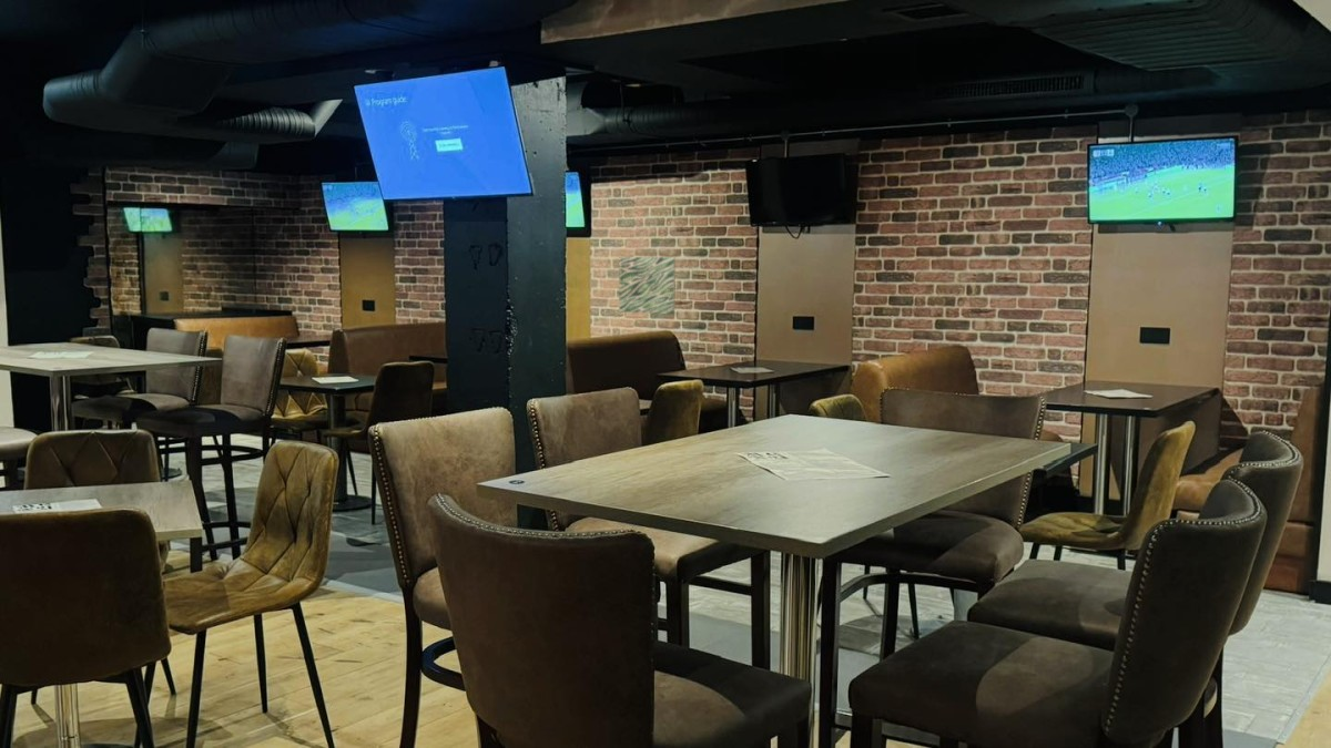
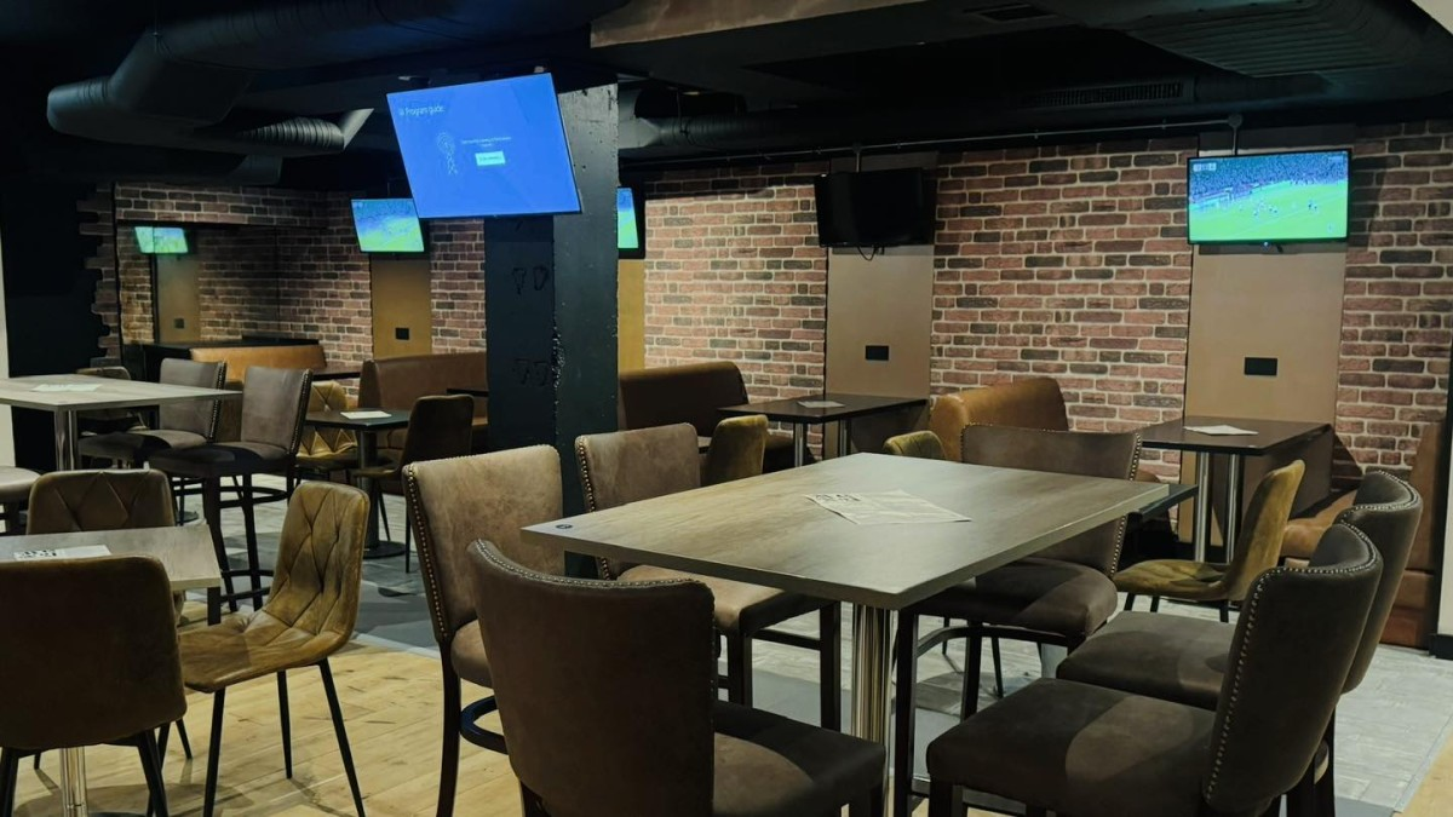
- wall art [618,256,677,315]
